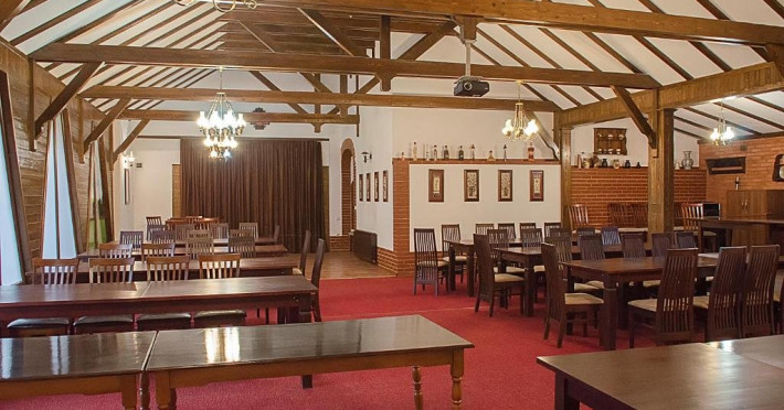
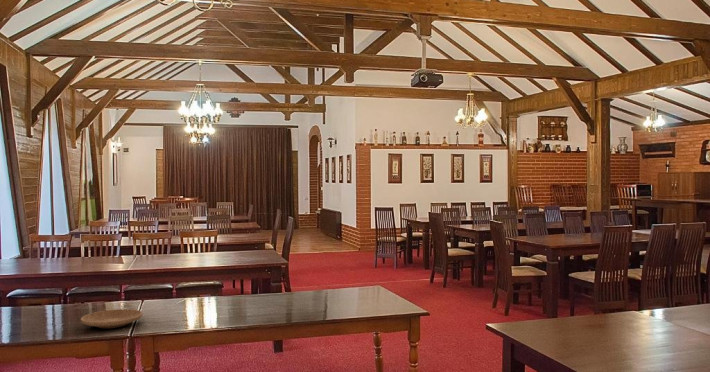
+ plate [80,308,144,329]
